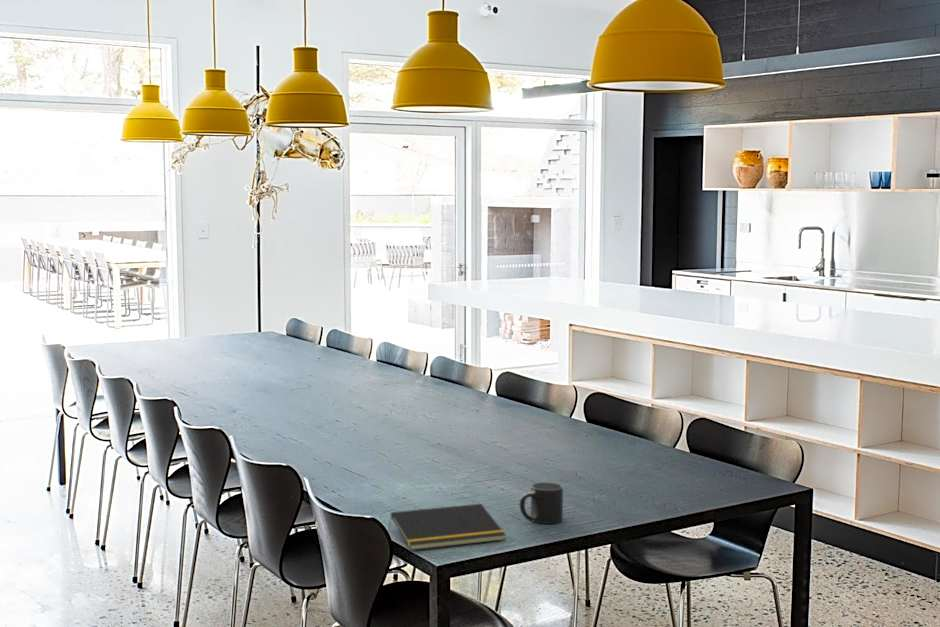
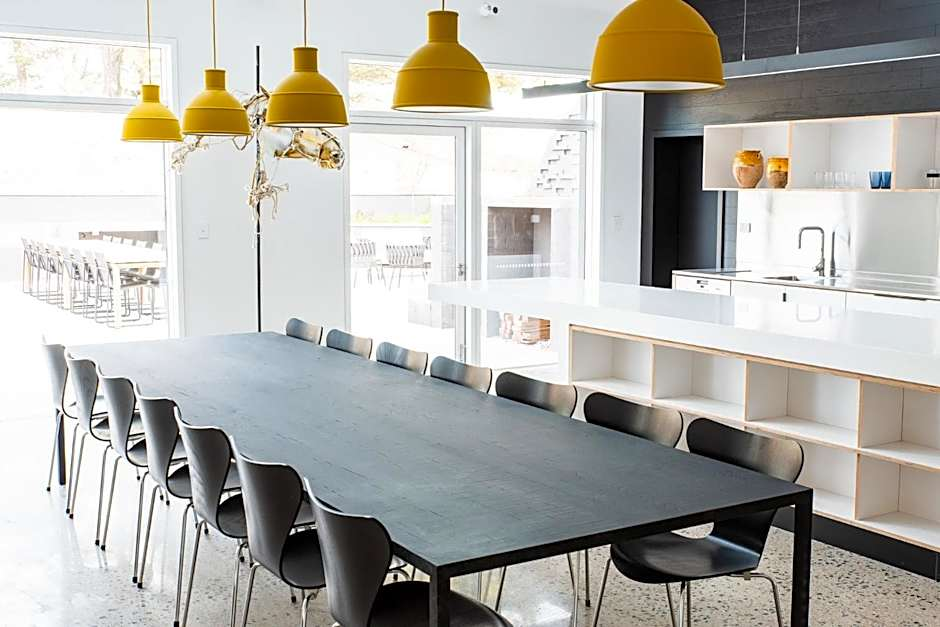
- notepad [388,503,507,551]
- mug [519,481,564,525]
